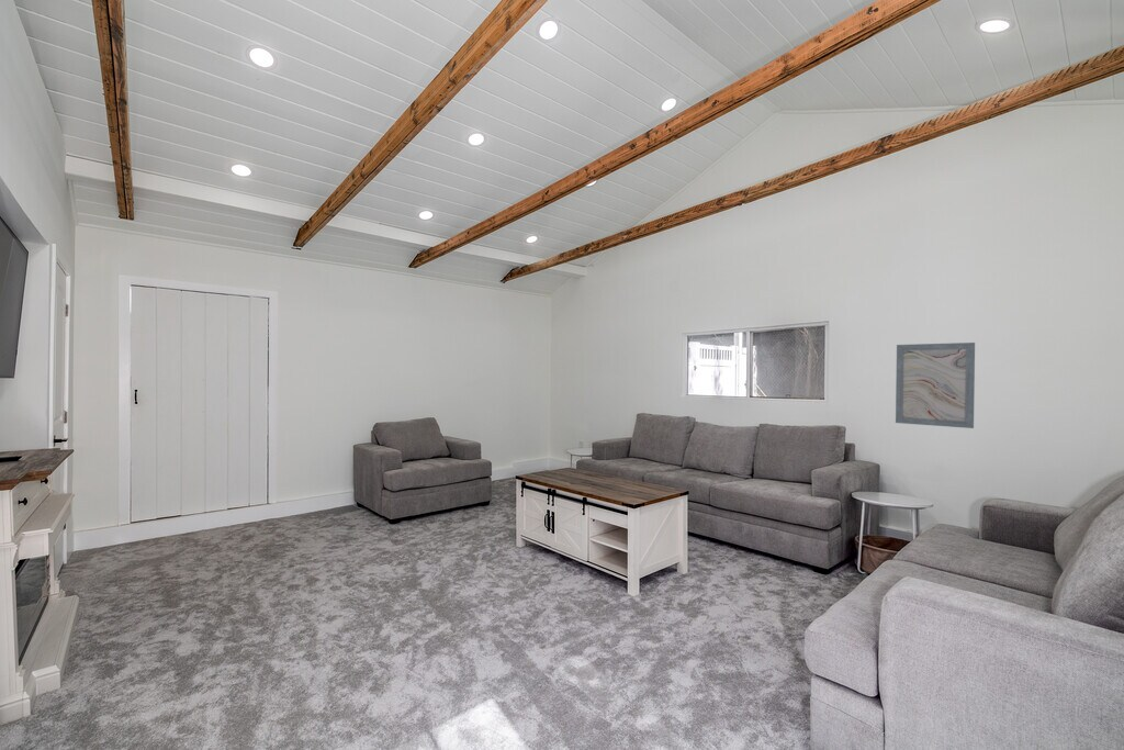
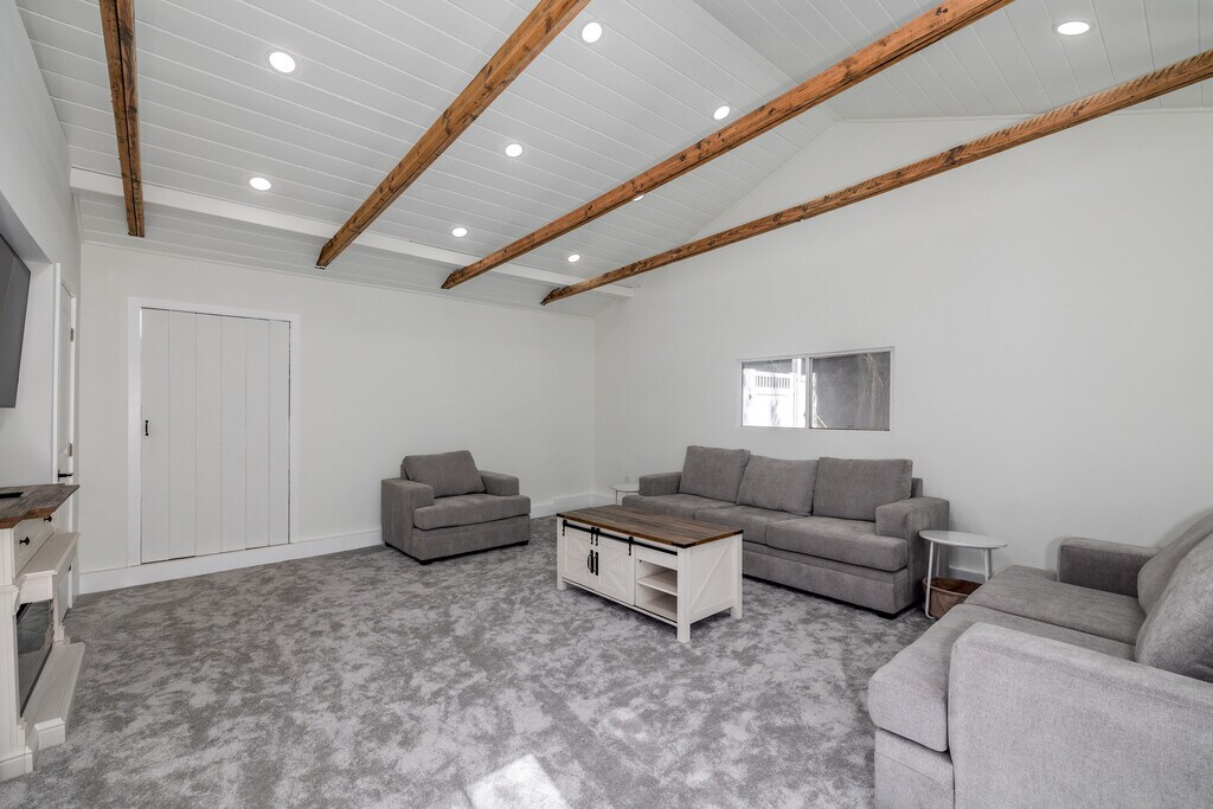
- wall art [895,342,976,429]
